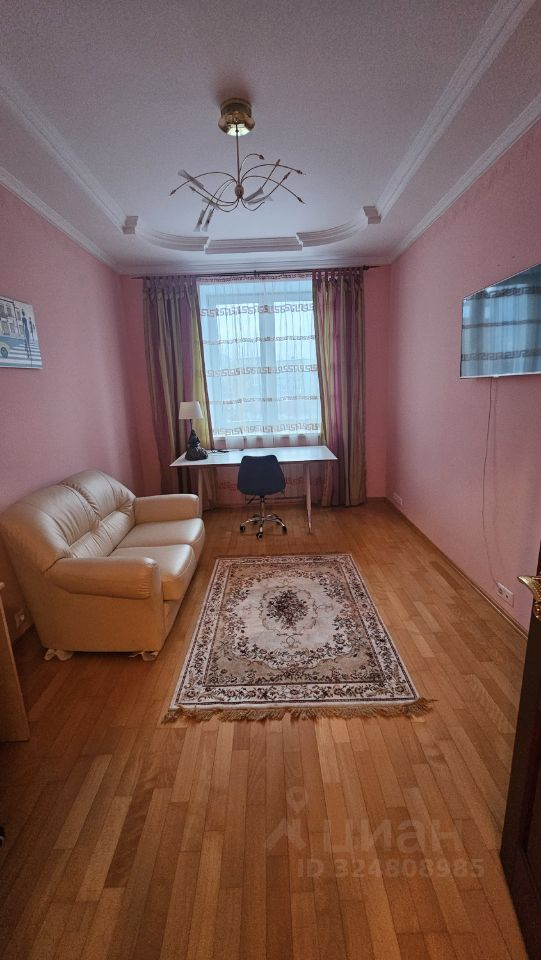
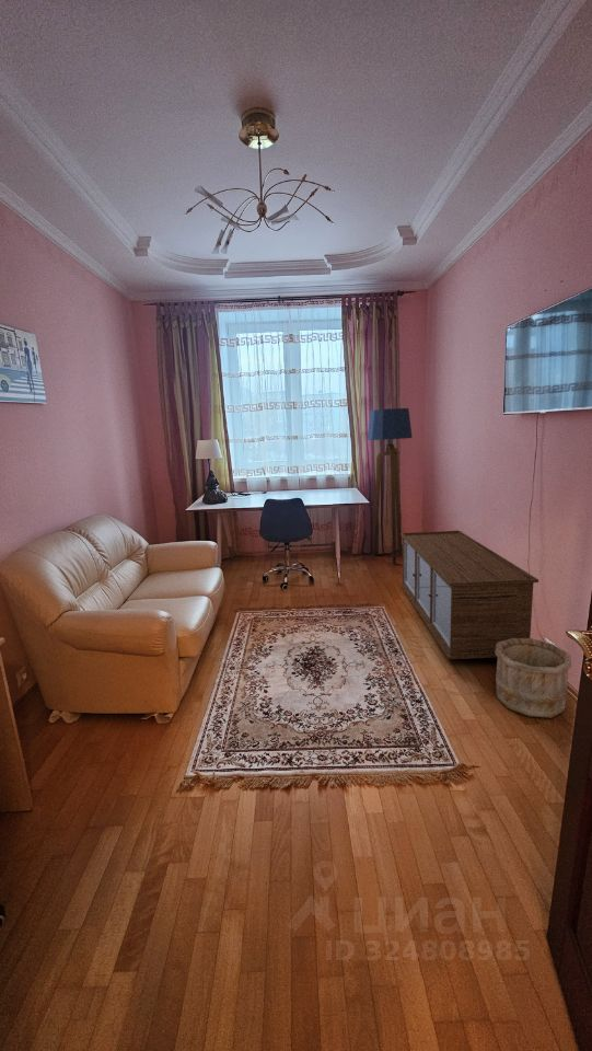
+ wooden bucket [495,637,572,719]
+ floor lamp [367,407,414,565]
+ storage cabinet [399,530,539,660]
